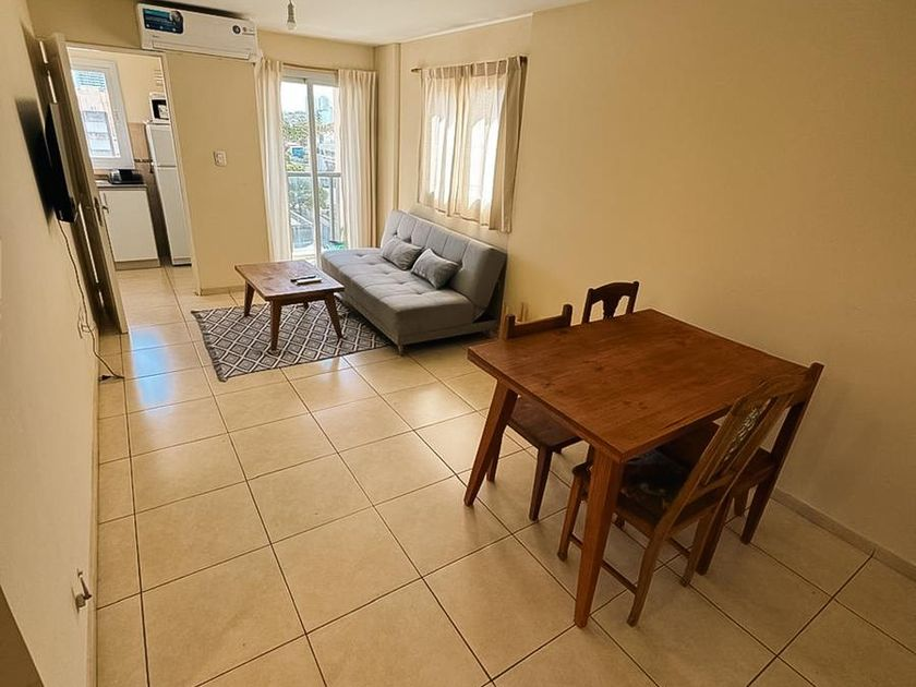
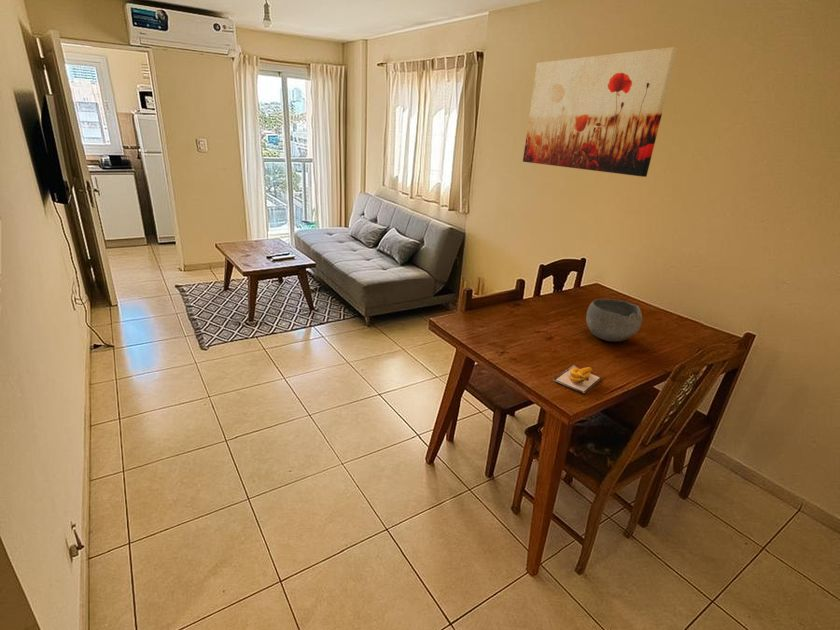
+ wall art [522,46,679,178]
+ bowl [585,298,643,342]
+ banana [552,364,603,394]
